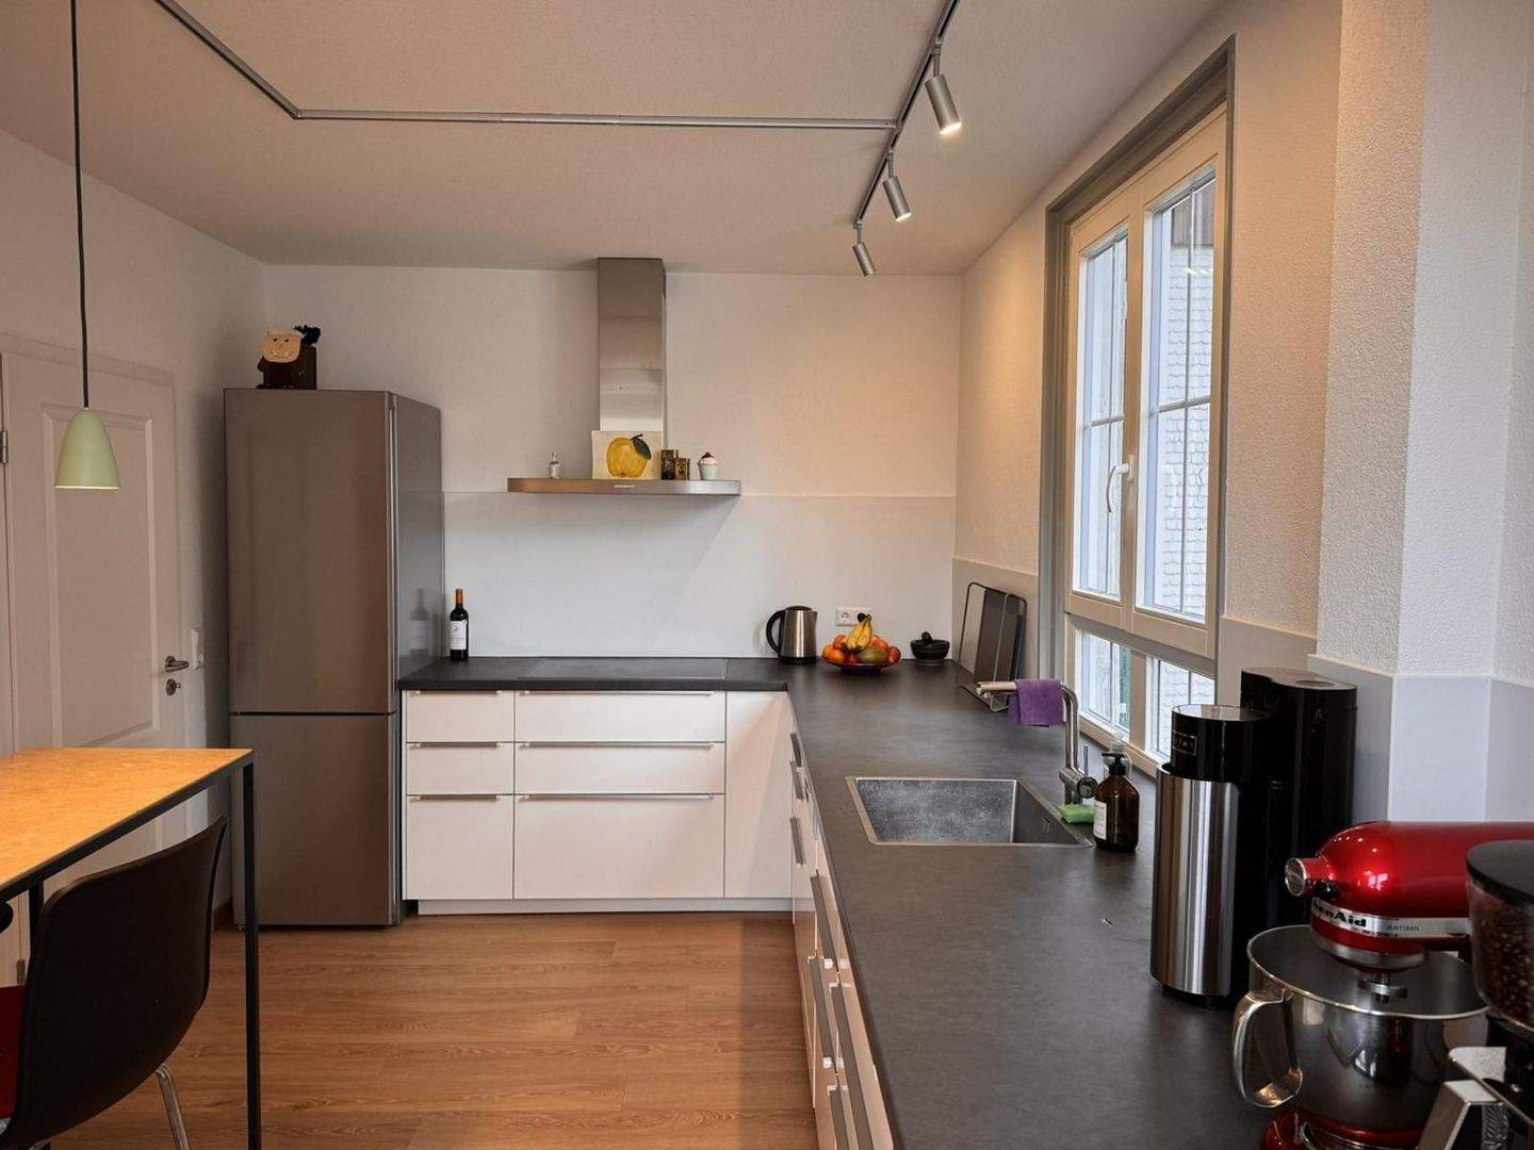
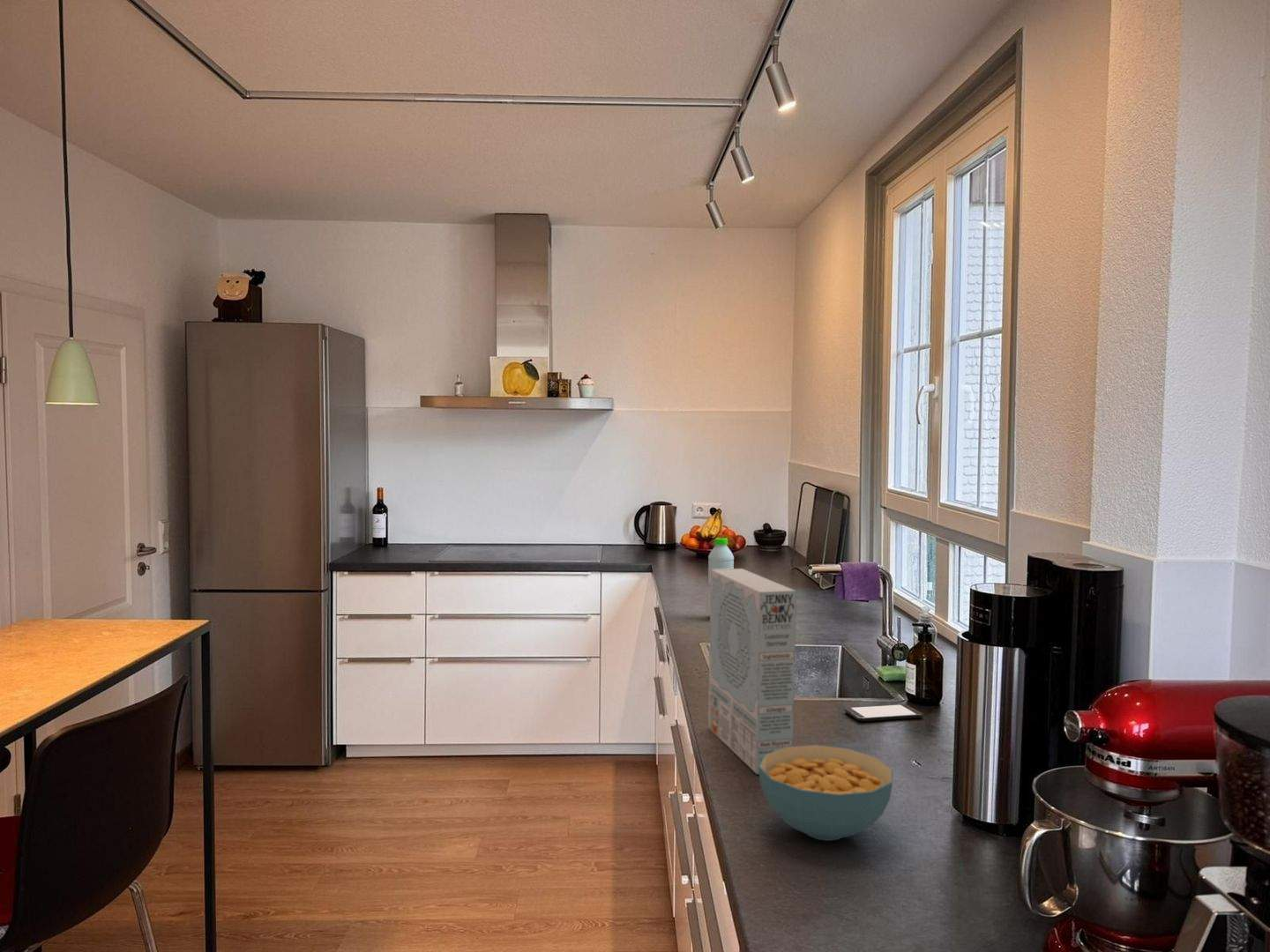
+ water bottle [706,537,735,616]
+ smartphone [843,703,923,722]
+ cereal bowl [758,744,894,842]
+ cereal box [707,568,797,776]
